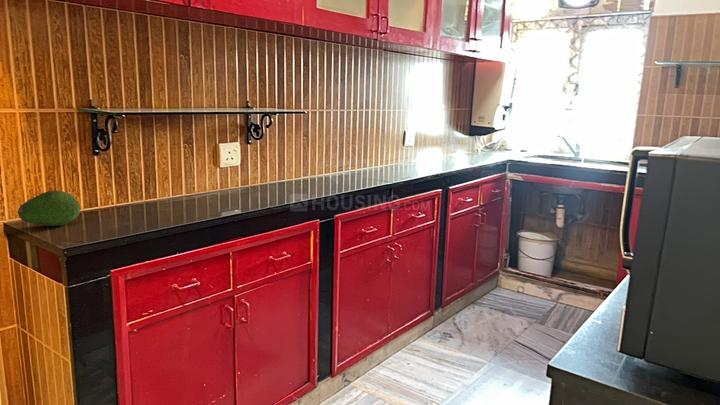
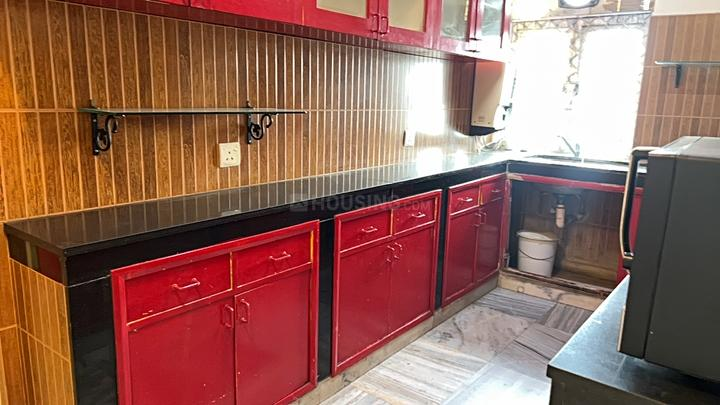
- fruit [17,190,82,227]
